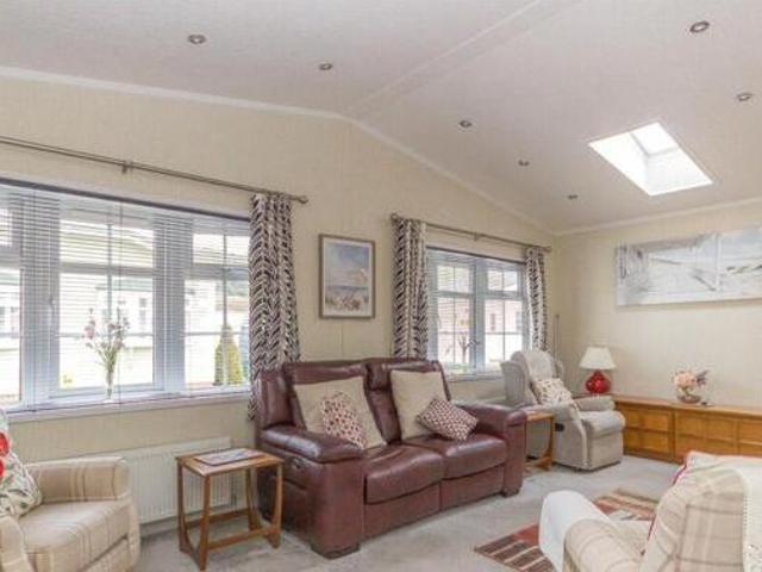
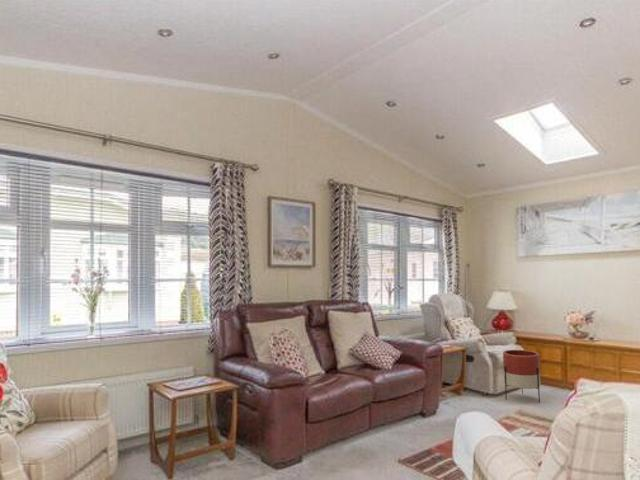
+ planter [502,349,542,404]
